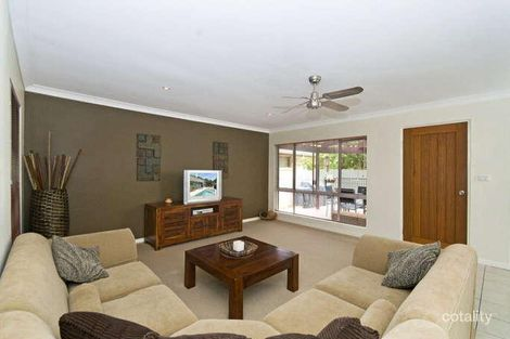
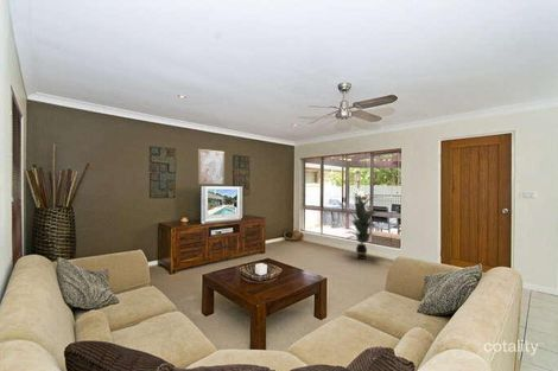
+ wall art [197,148,226,186]
+ indoor plant [337,192,381,261]
